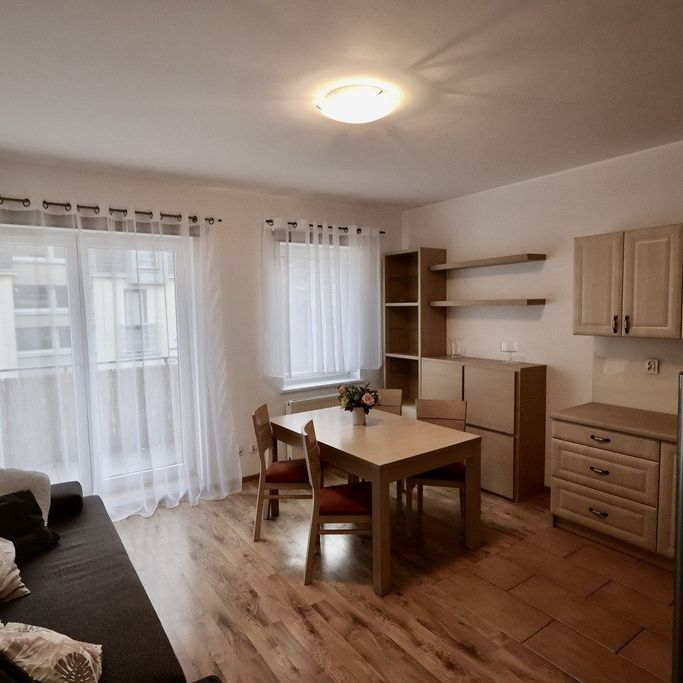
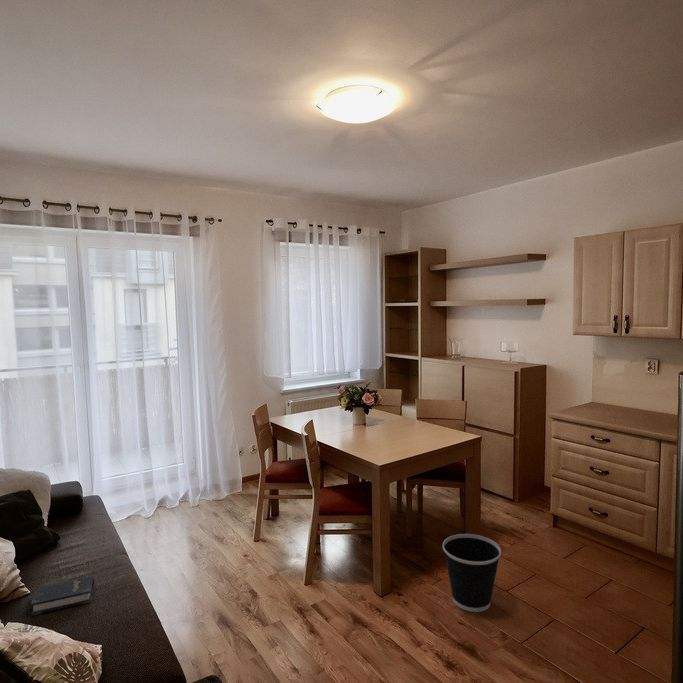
+ hardback book [30,575,95,617]
+ wastebasket [442,533,502,613]
